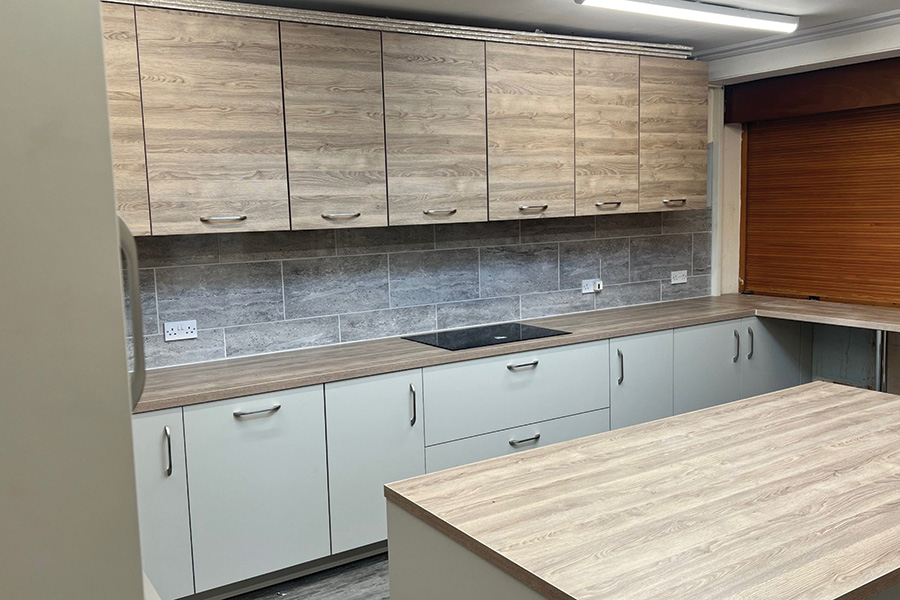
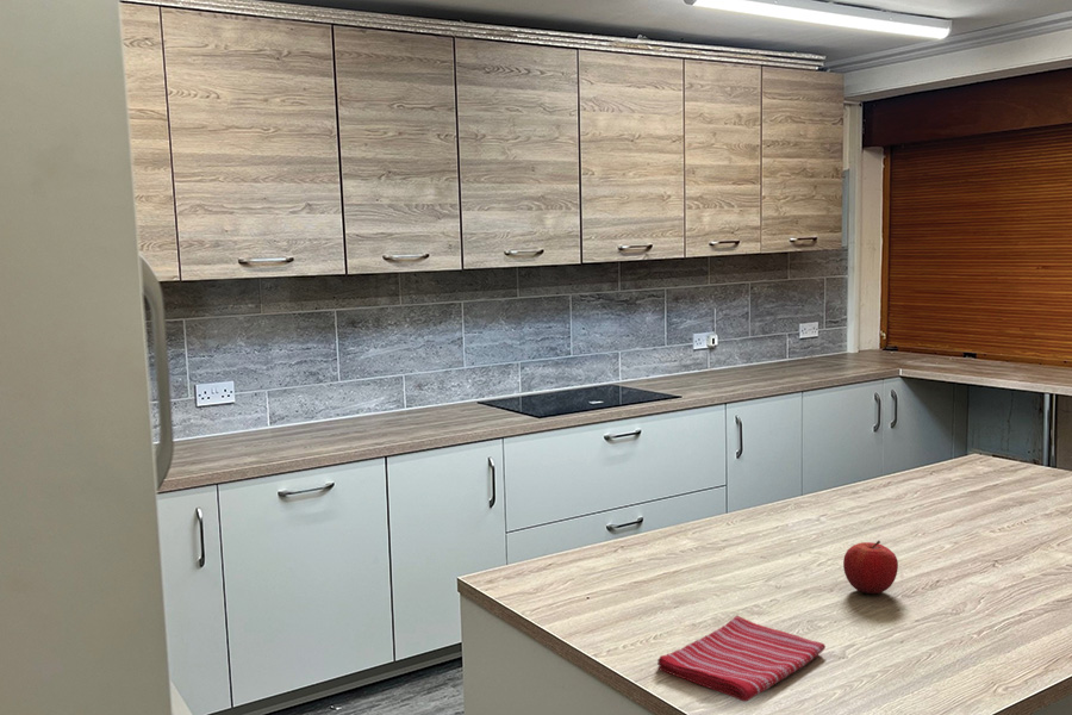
+ fruit [842,540,899,595]
+ dish towel [656,615,827,703]
